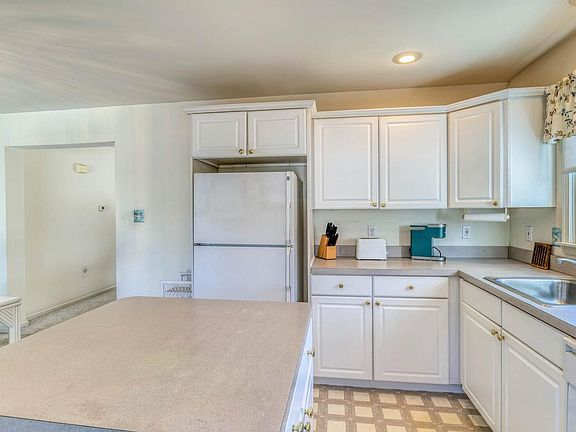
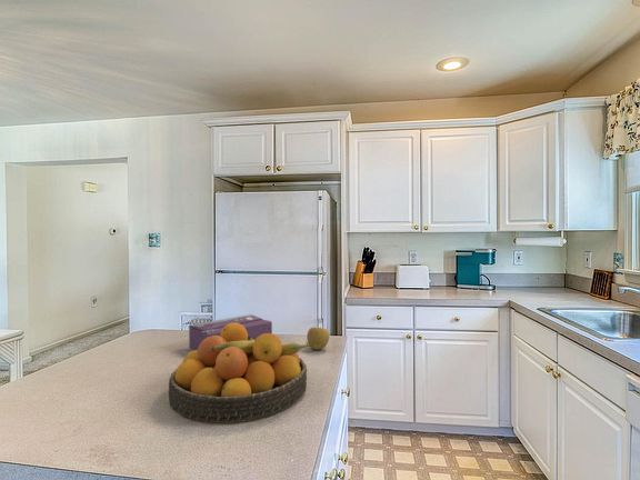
+ tissue box [188,313,273,351]
+ apple [306,327,330,351]
+ fruit bowl [168,322,310,423]
